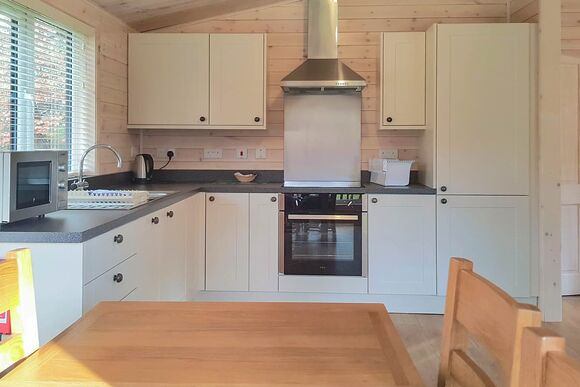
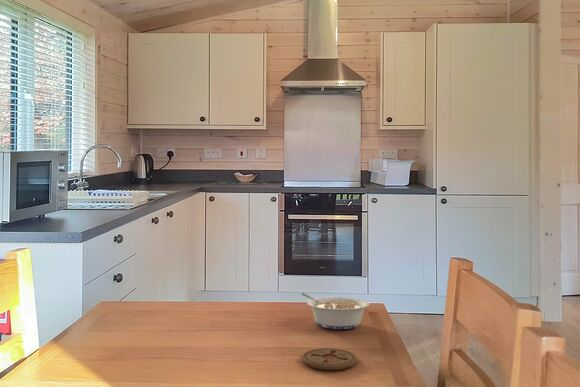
+ legume [300,292,370,330]
+ coaster [301,347,358,371]
